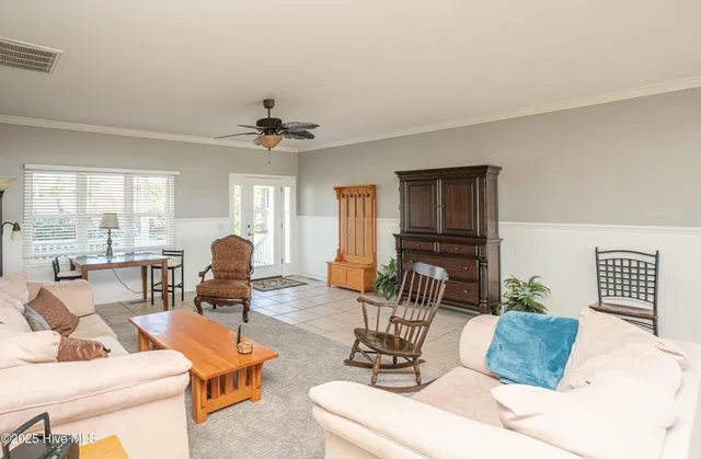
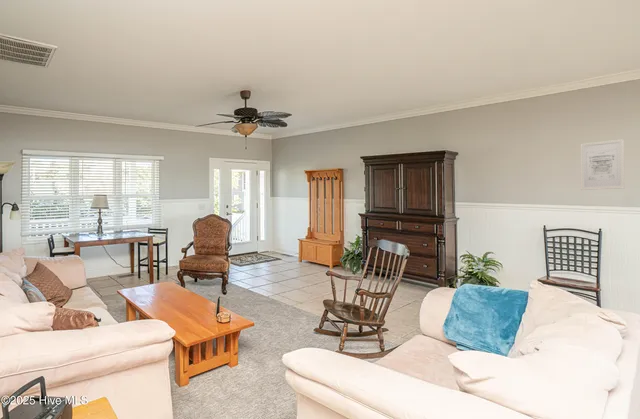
+ wall art [580,138,625,191]
